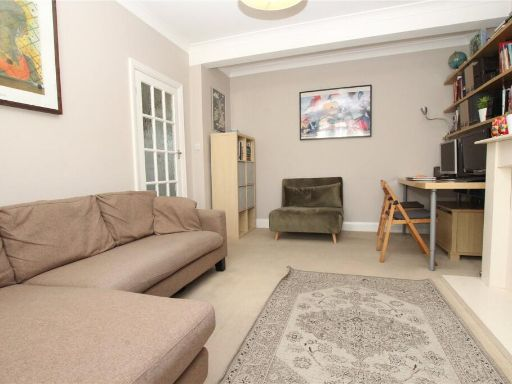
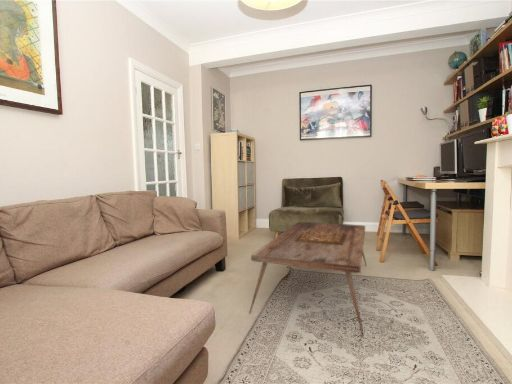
+ coffee table [248,221,368,336]
